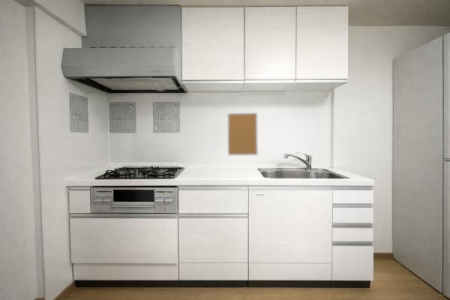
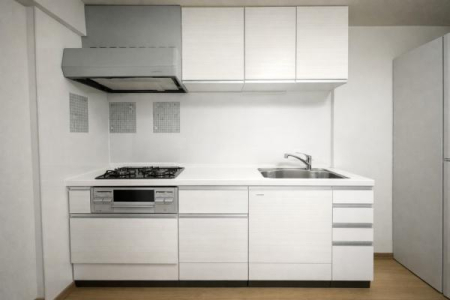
- wall art [227,112,259,156]
